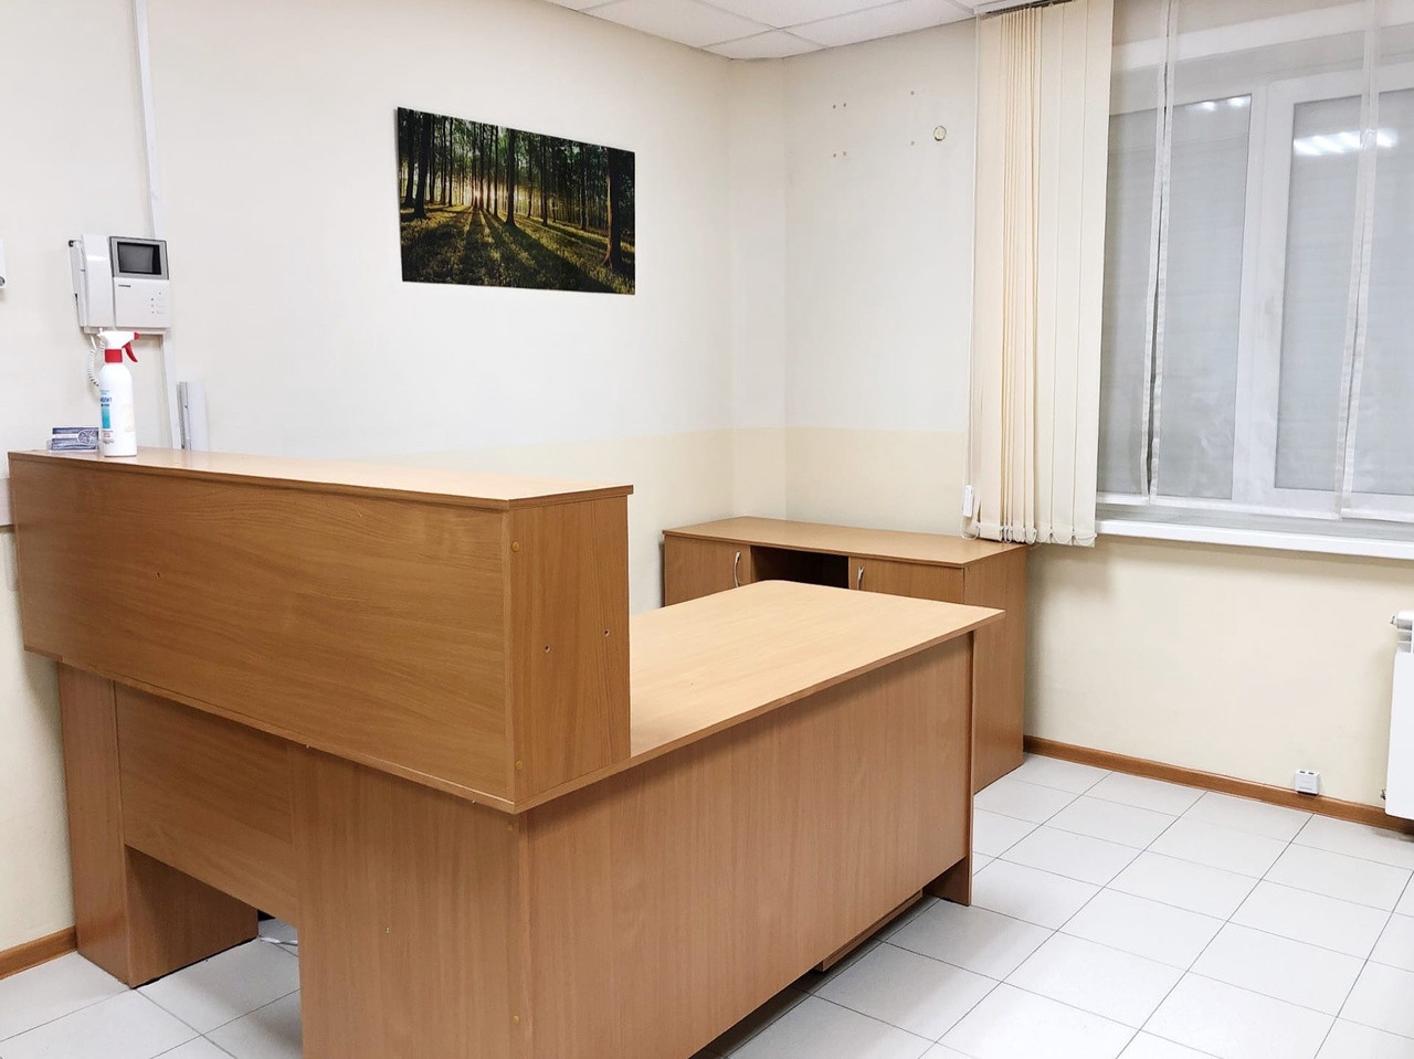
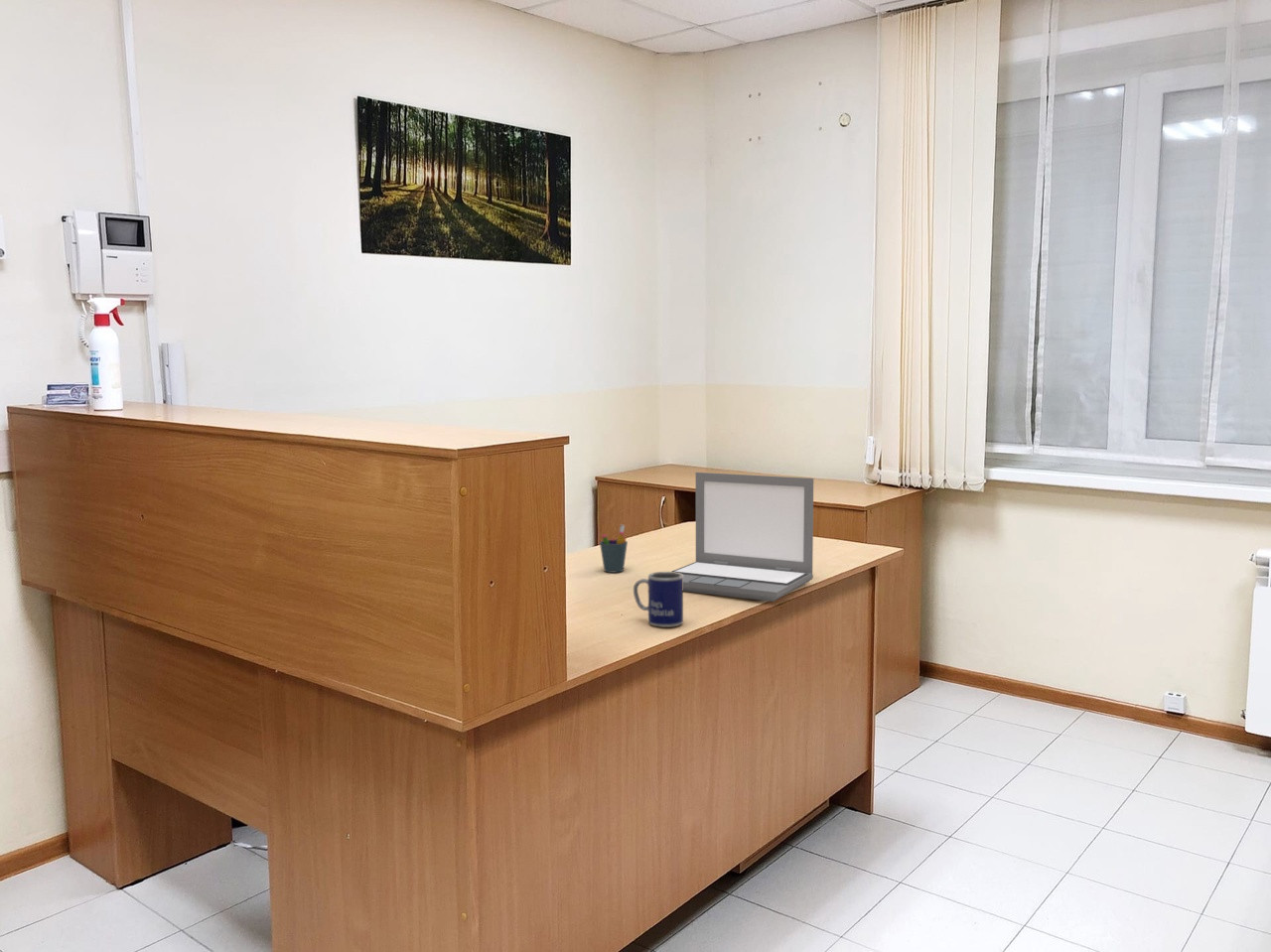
+ pen holder [599,524,629,574]
+ laptop [671,472,814,603]
+ mug [633,571,684,628]
